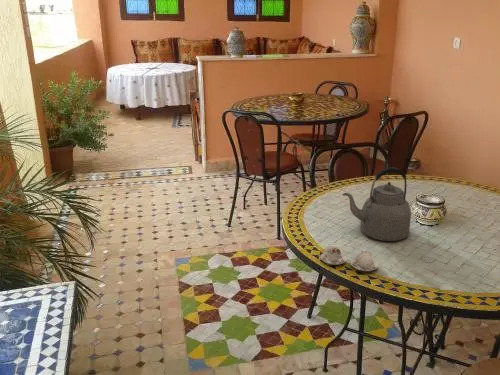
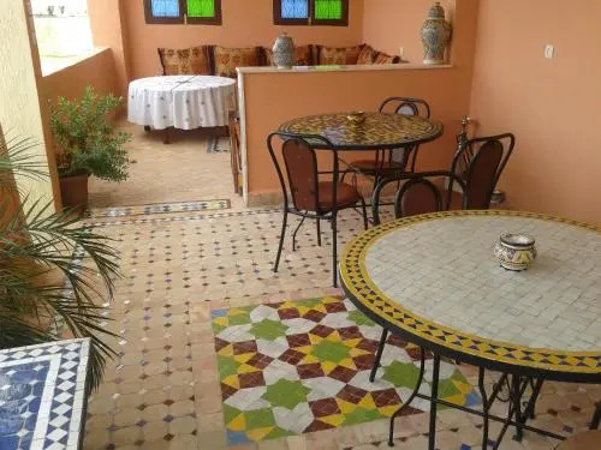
- kettle [342,166,412,242]
- chinaware [319,245,379,272]
